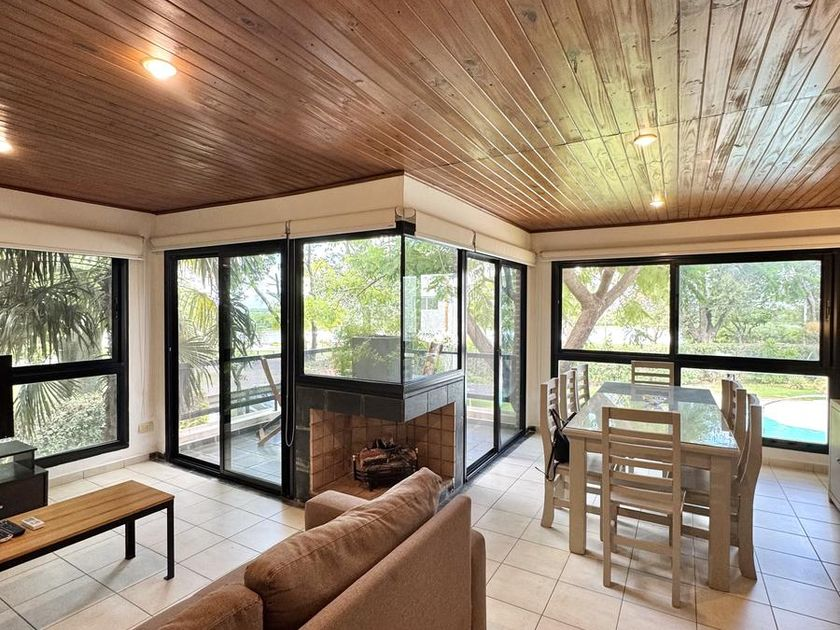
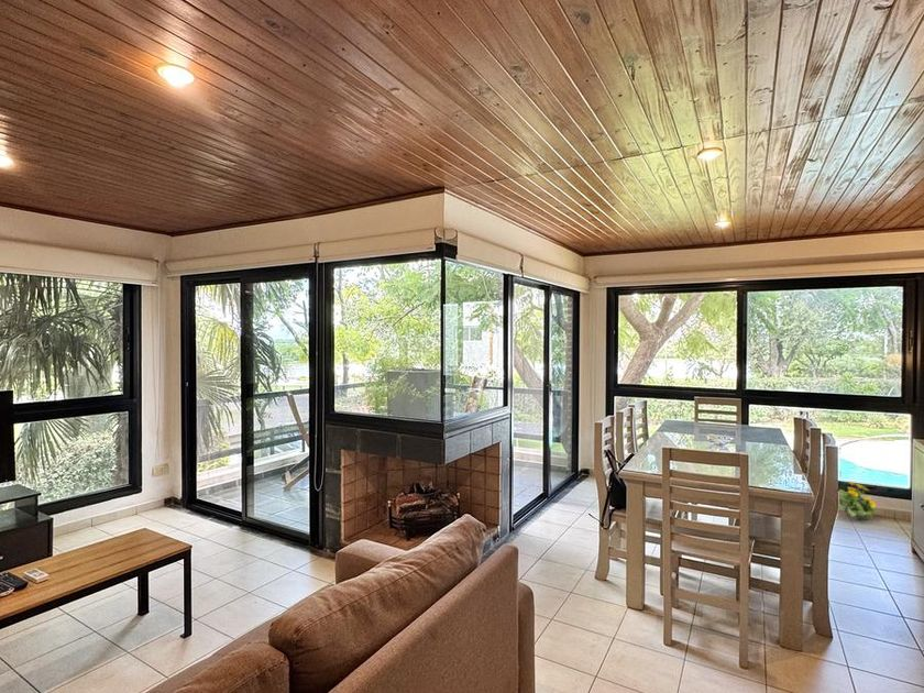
+ flowering plant [838,481,878,520]
